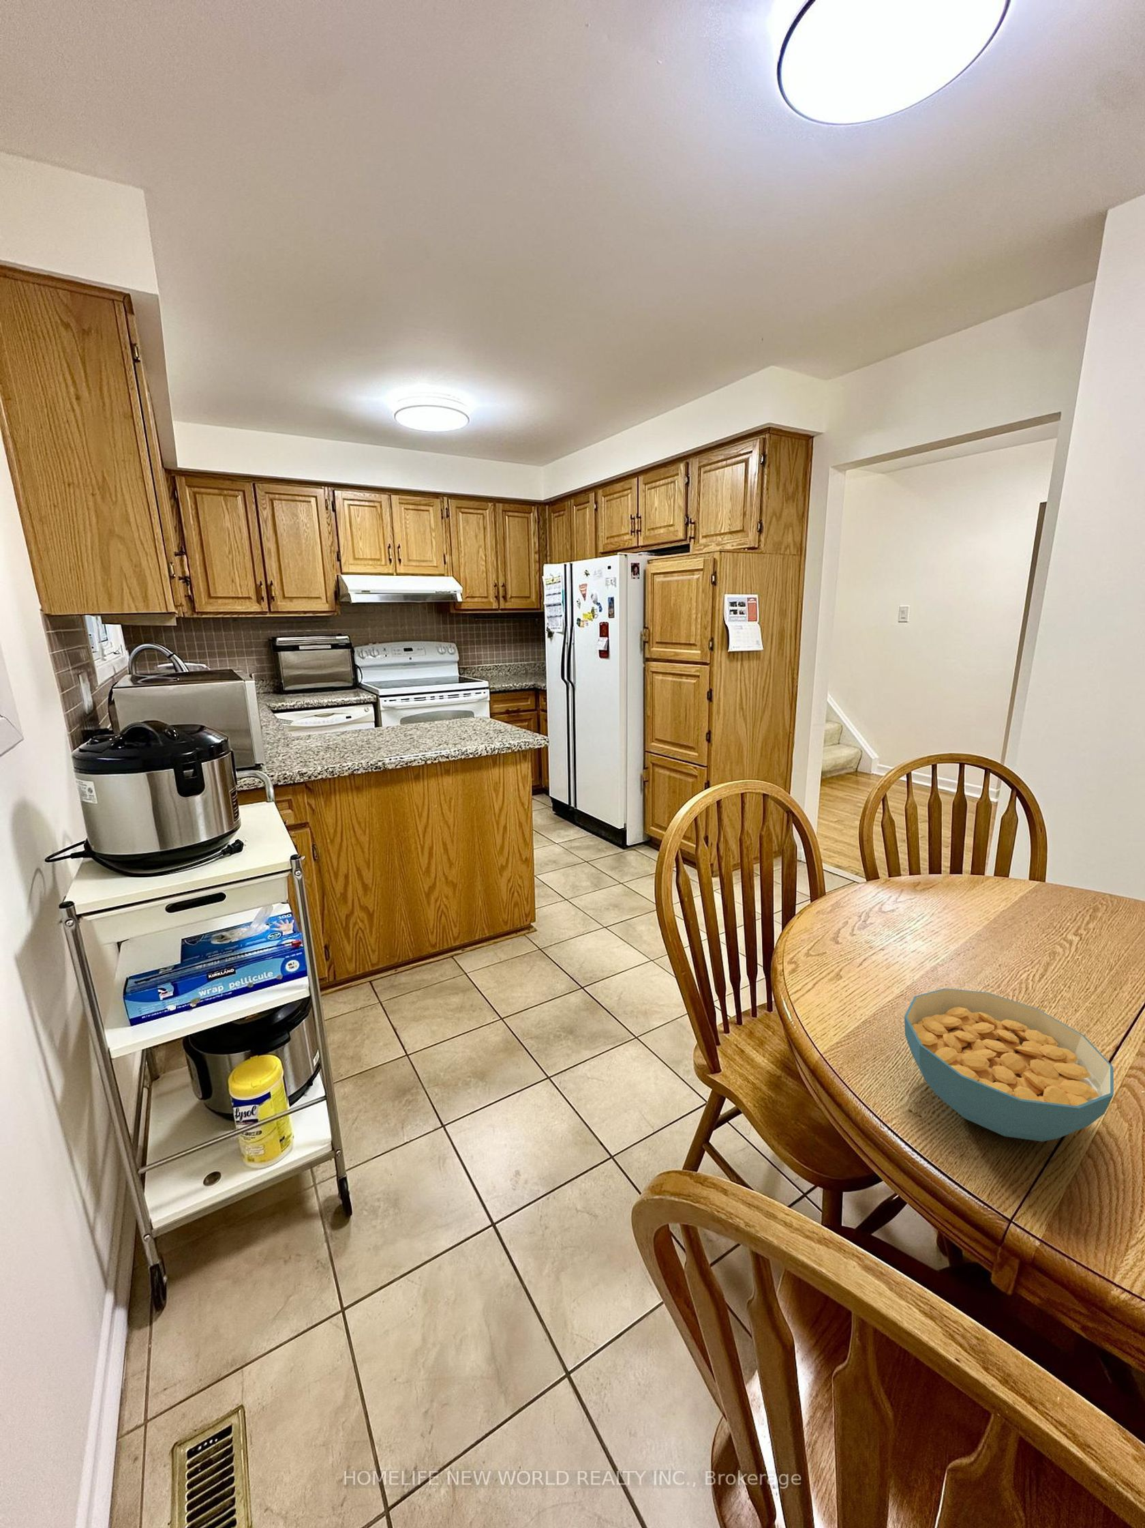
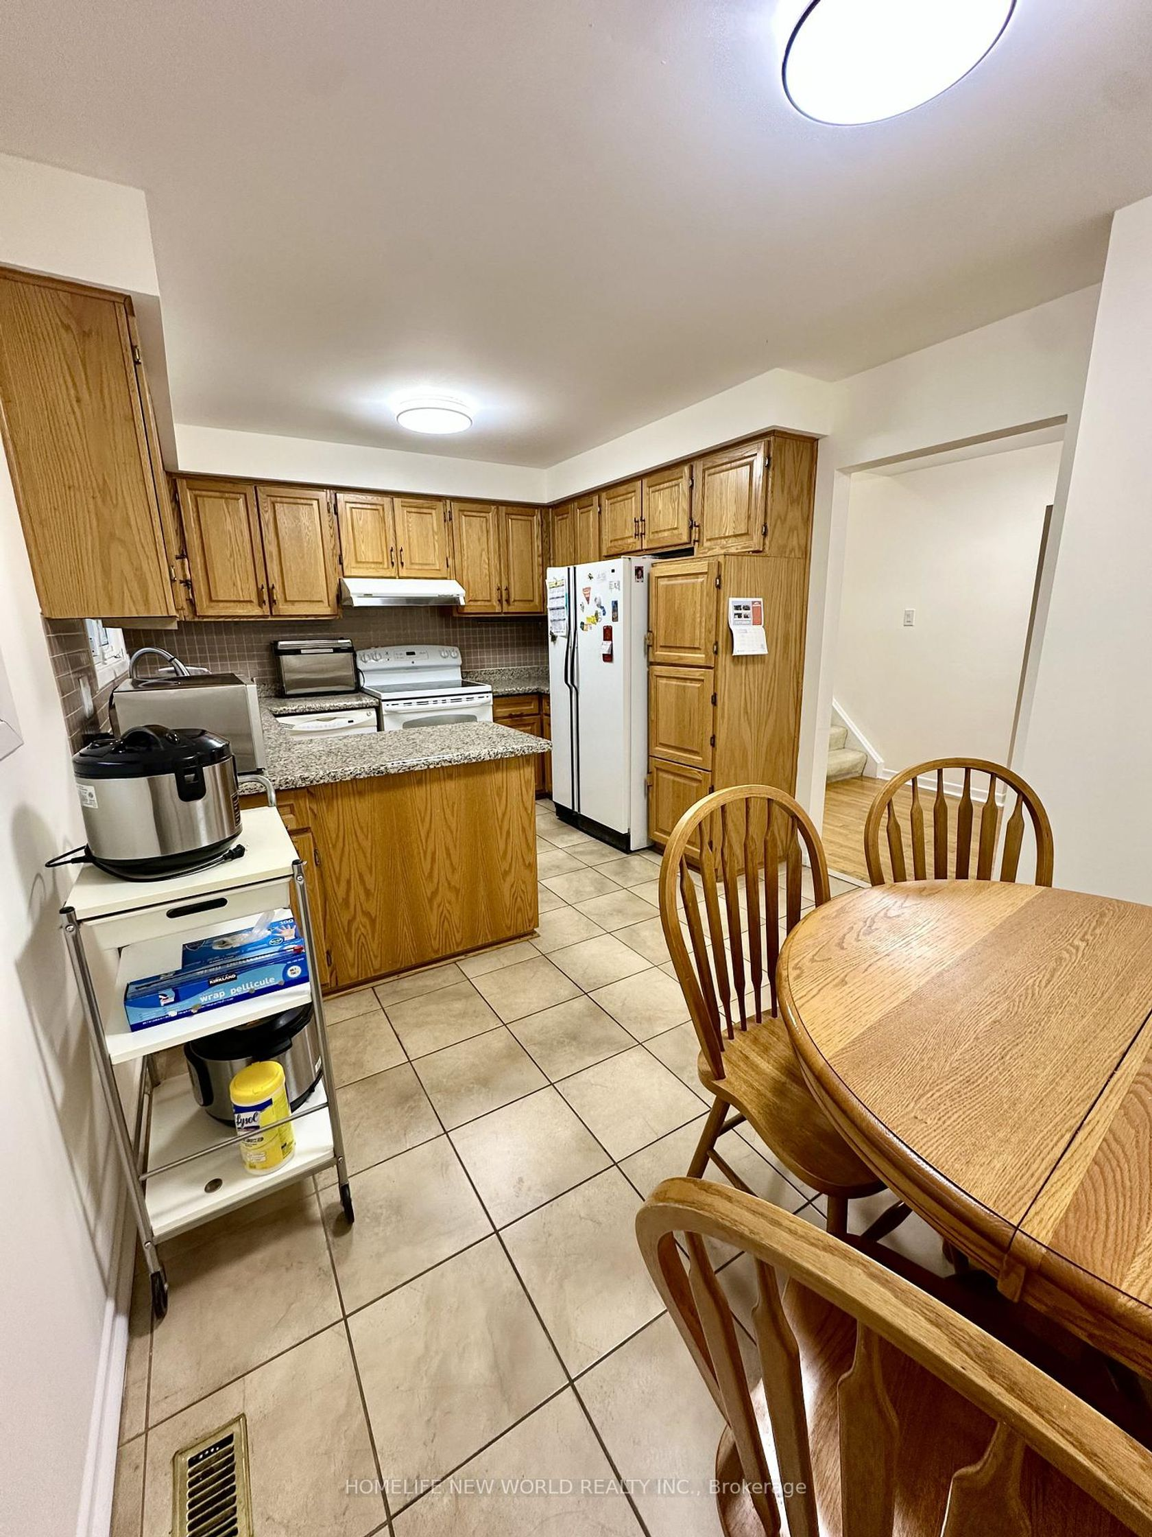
- cereal bowl [903,988,1115,1142]
